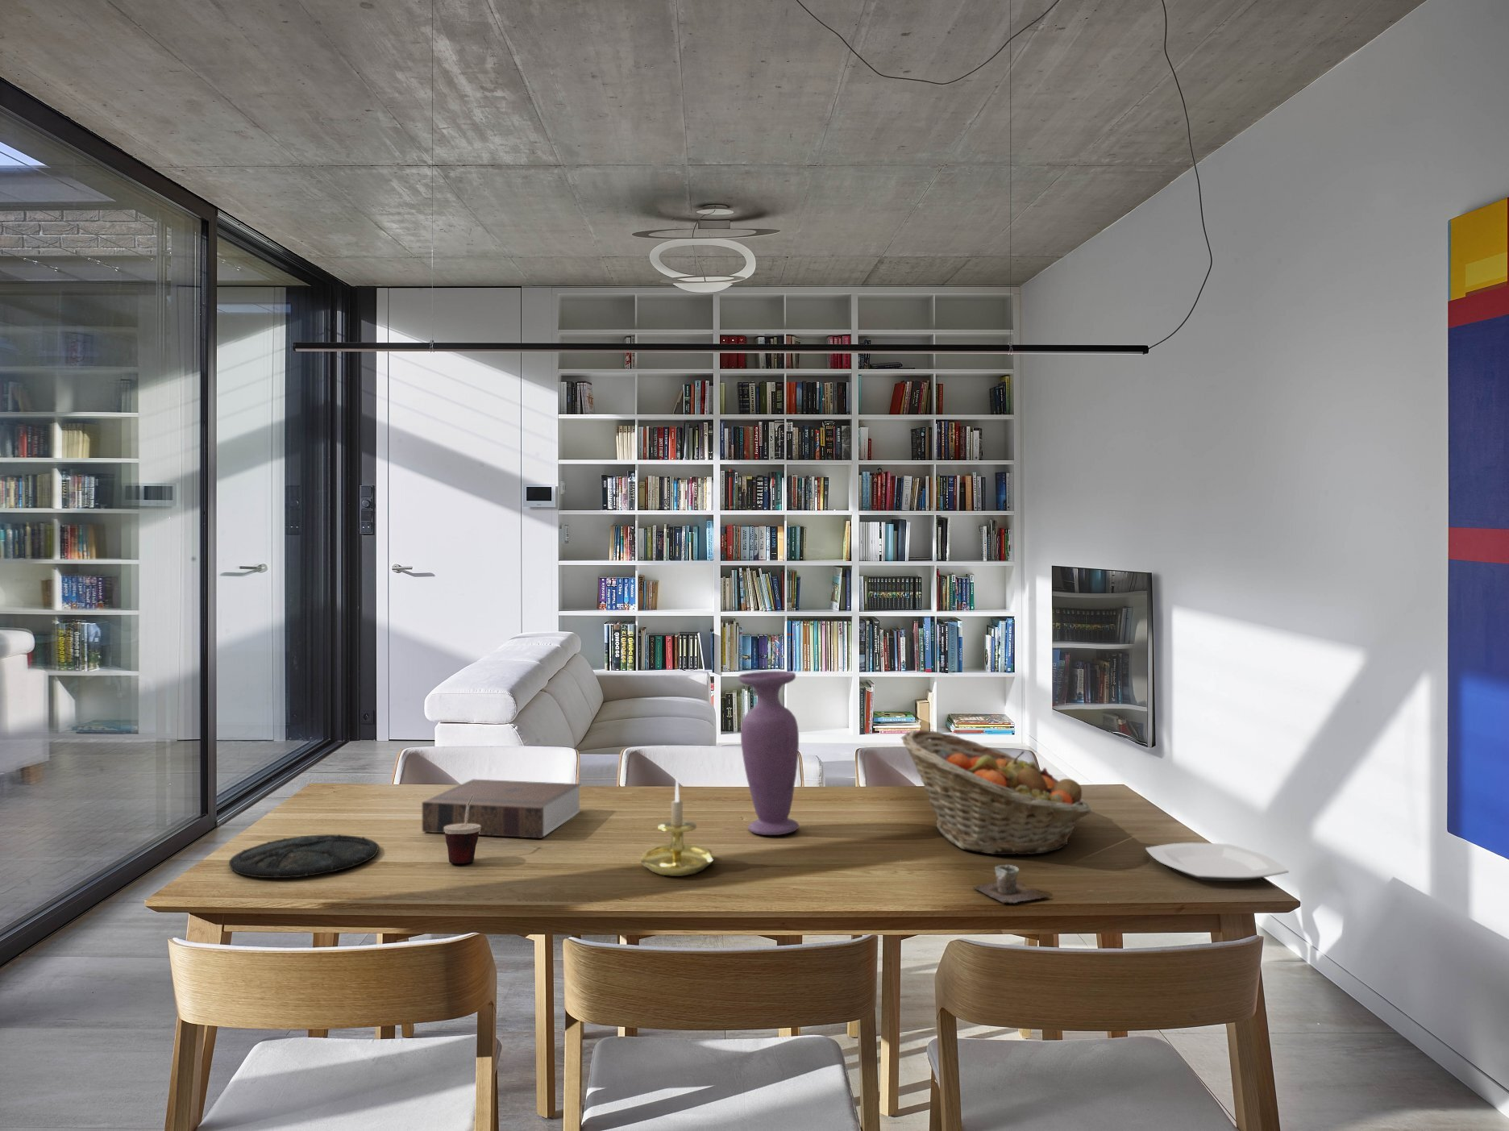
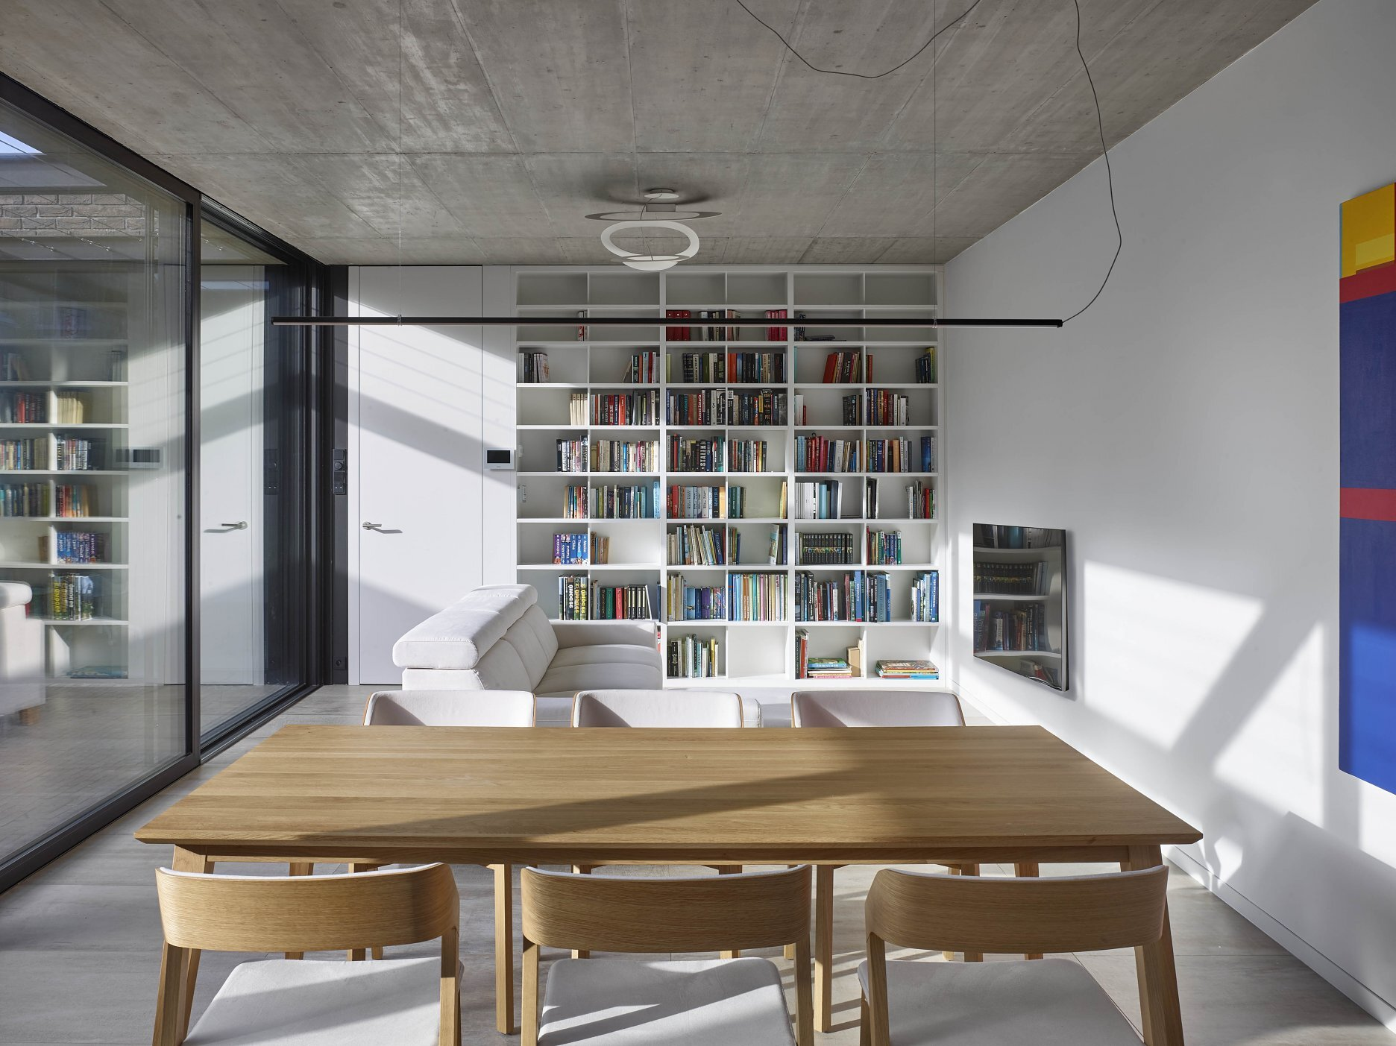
- plate [1144,841,1289,882]
- fruit basket [901,728,1092,855]
- cup [444,795,480,864]
- cup [973,864,1049,904]
- candle holder [640,777,713,877]
- vase [738,671,800,836]
- book [422,778,582,839]
- plate [228,834,380,879]
